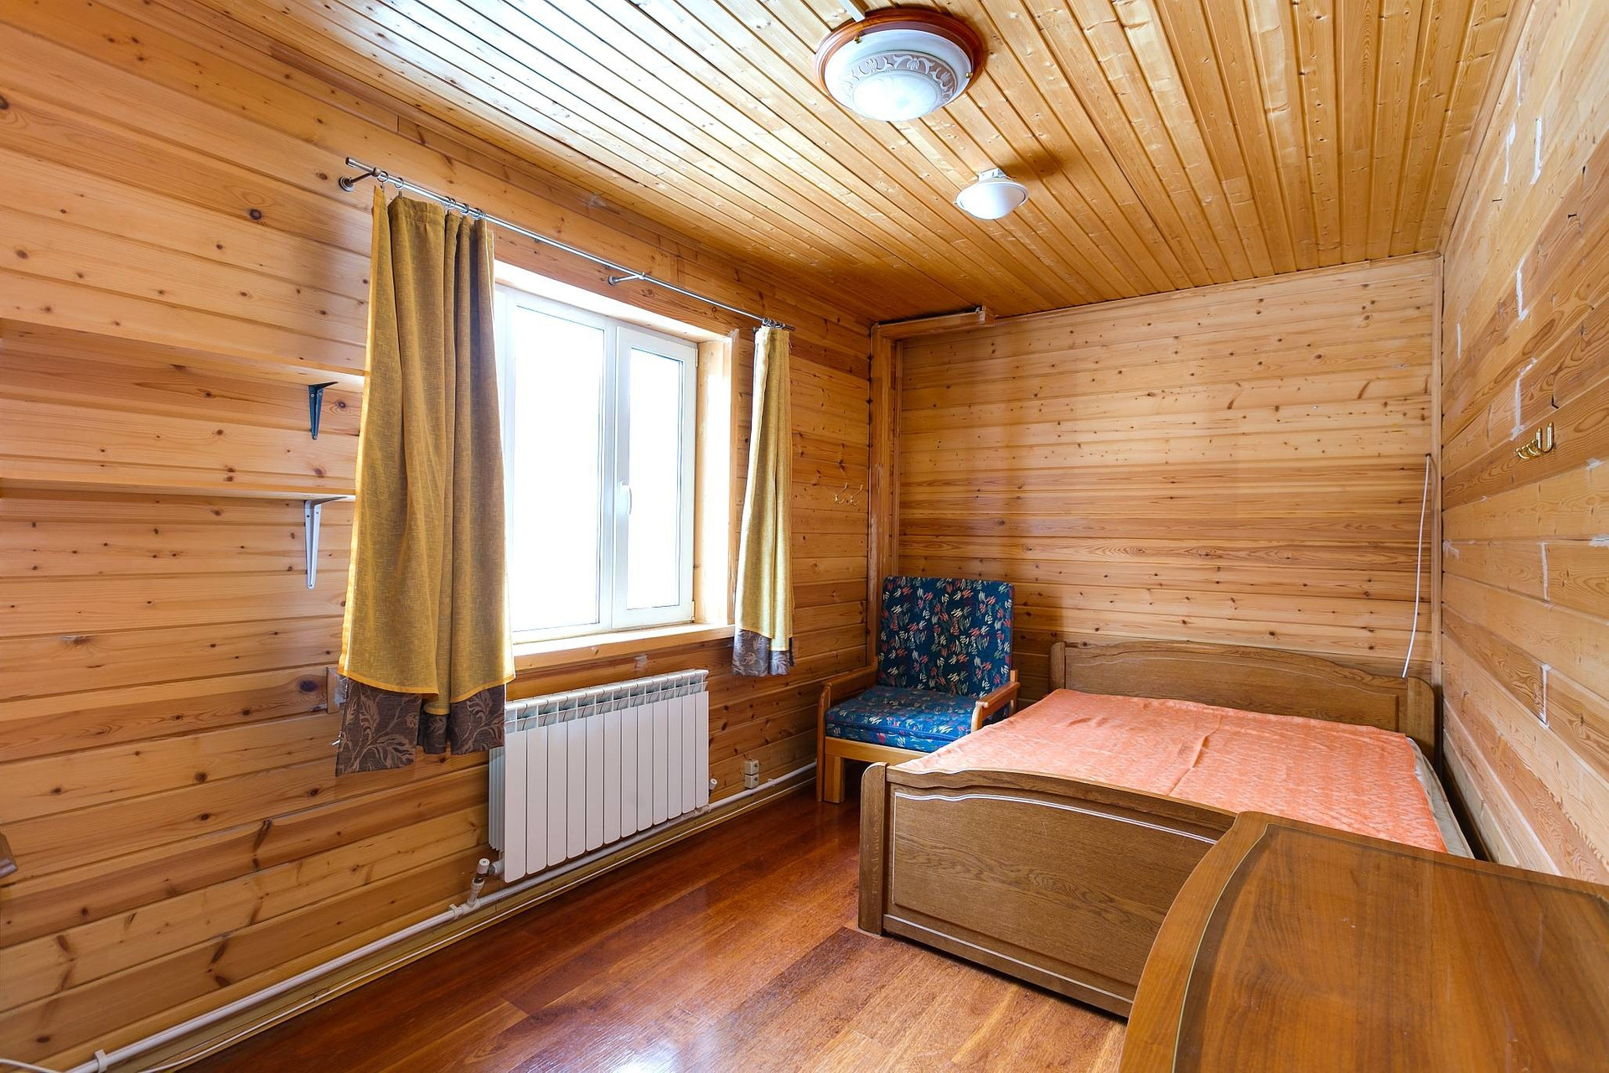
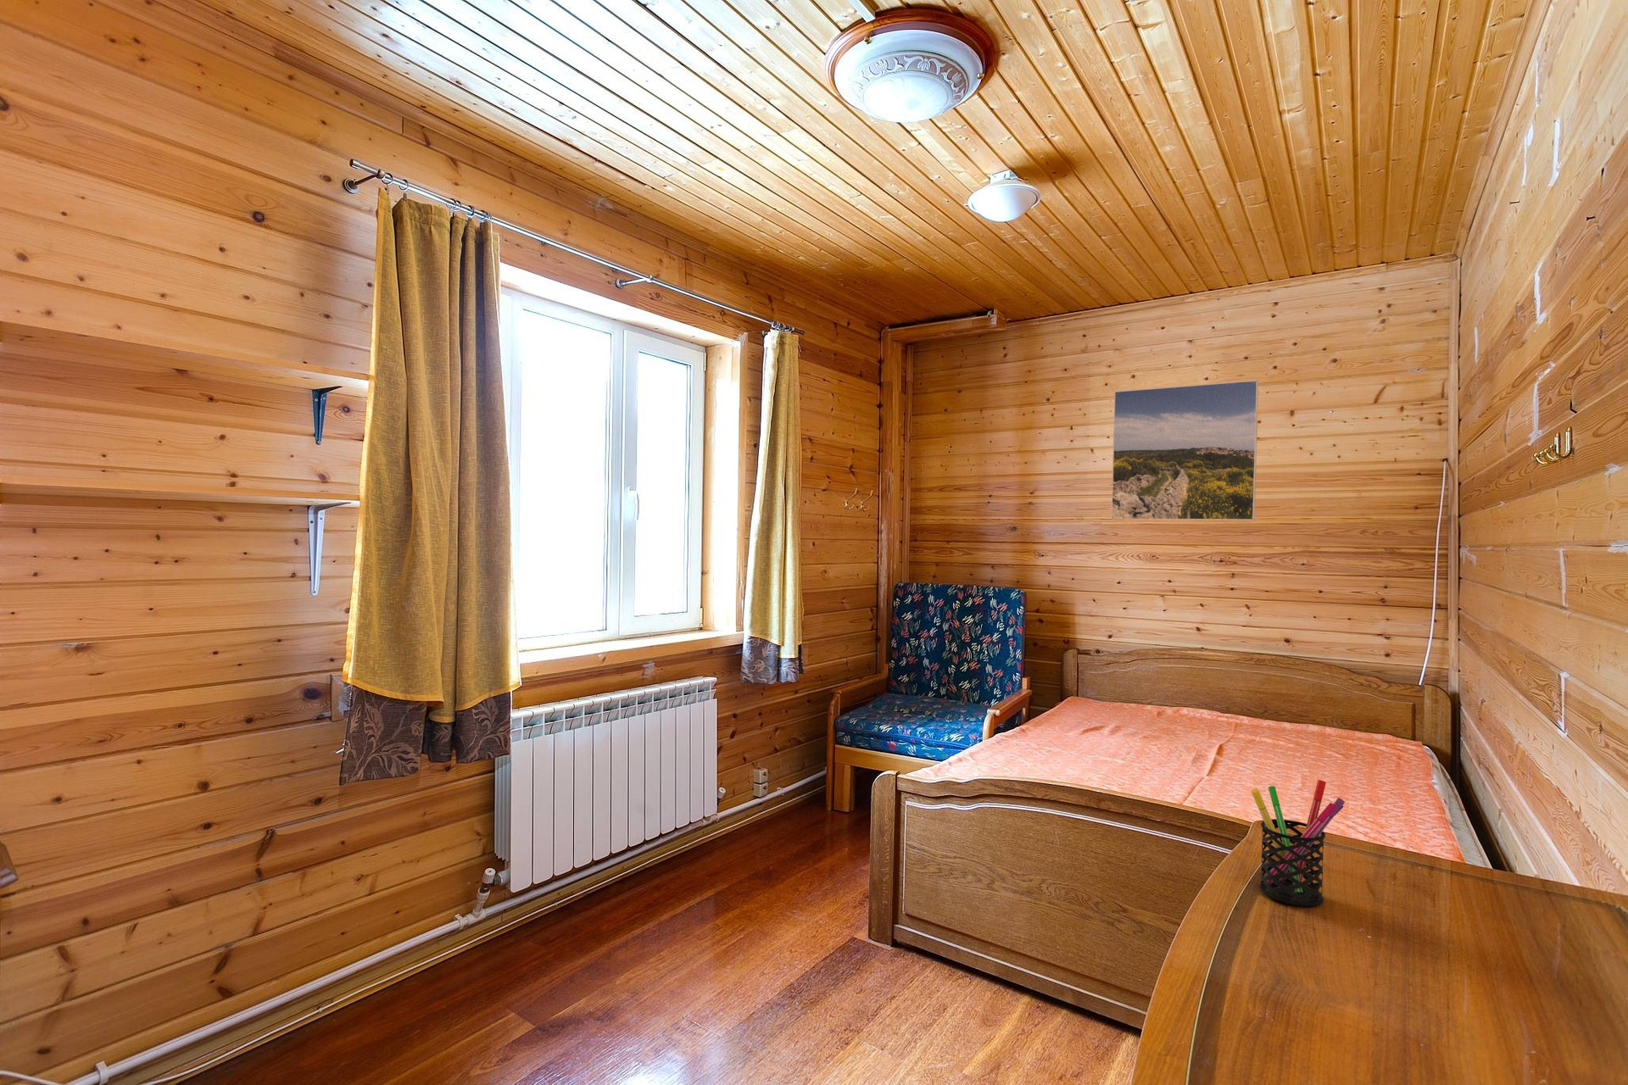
+ pen holder [1251,779,1346,907]
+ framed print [1111,379,1260,521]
